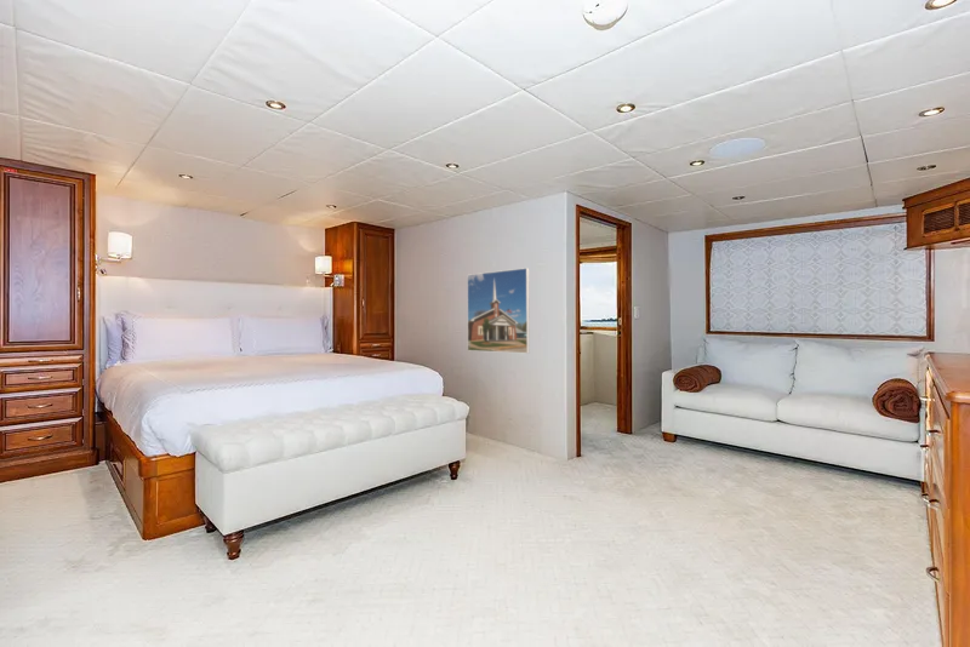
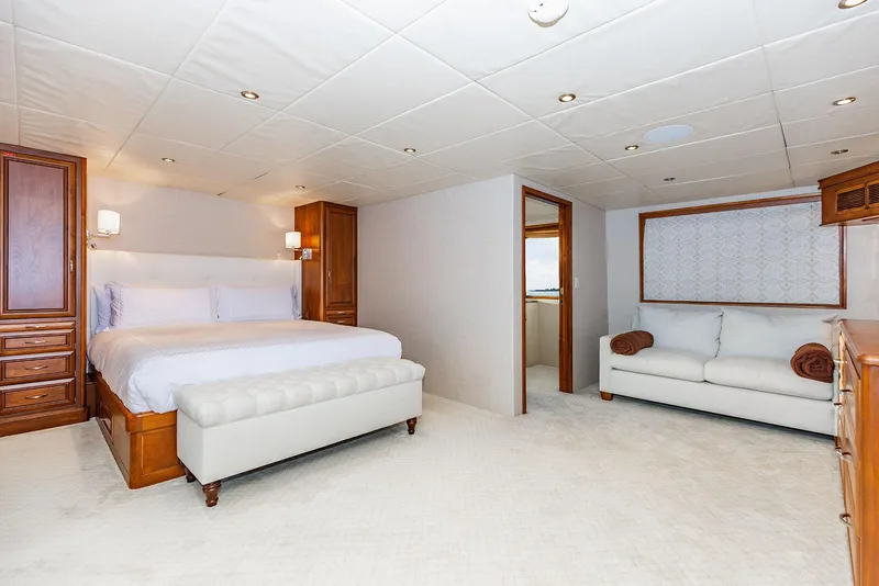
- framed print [466,267,531,355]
